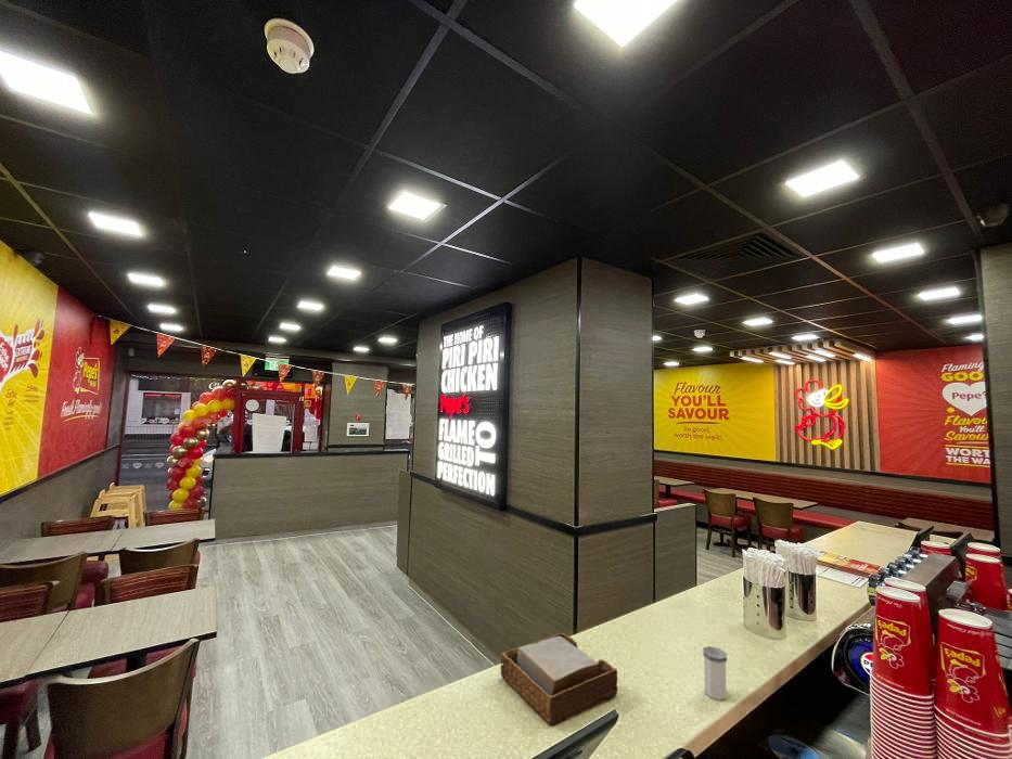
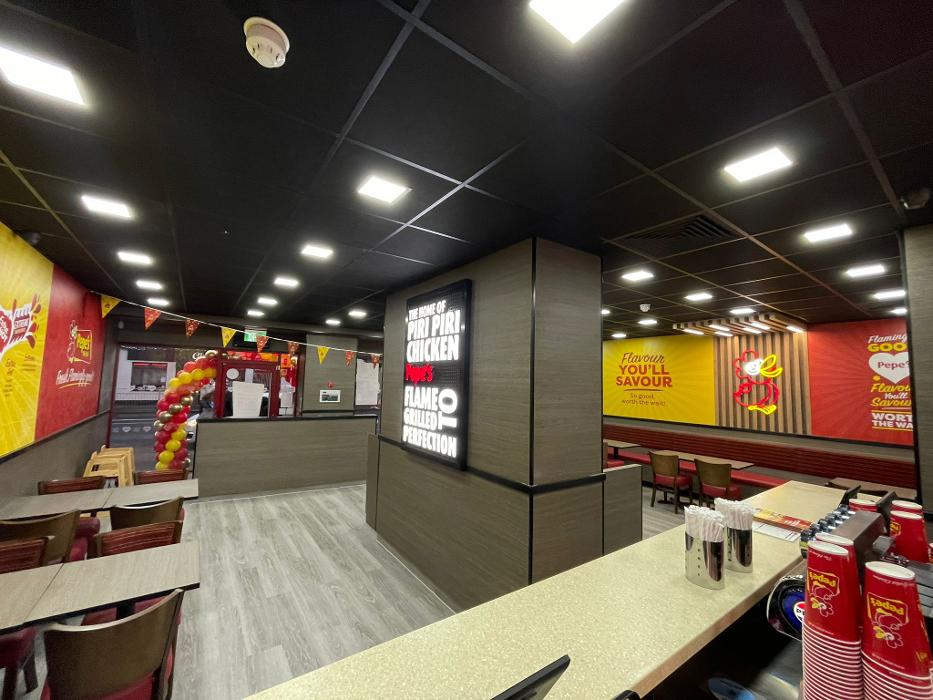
- salt shaker [702,645,728,702]
- napkin holder [500,632,618,728]
